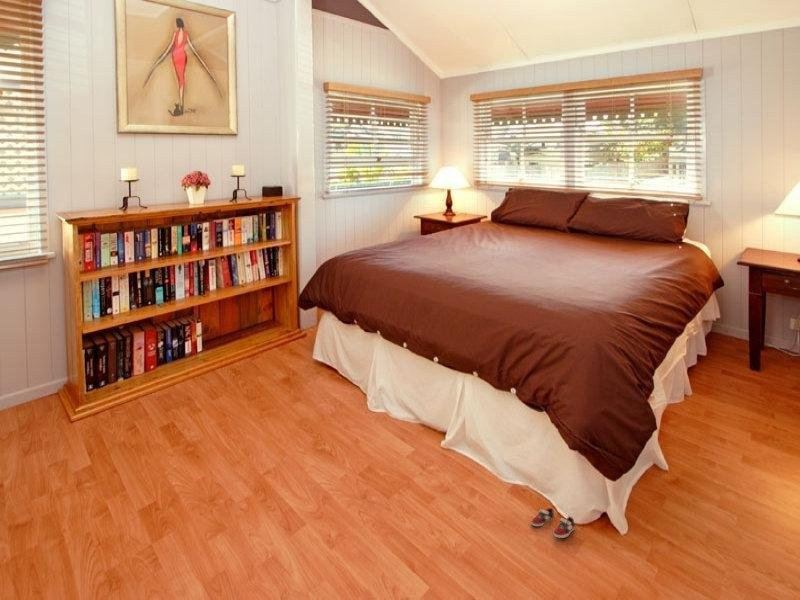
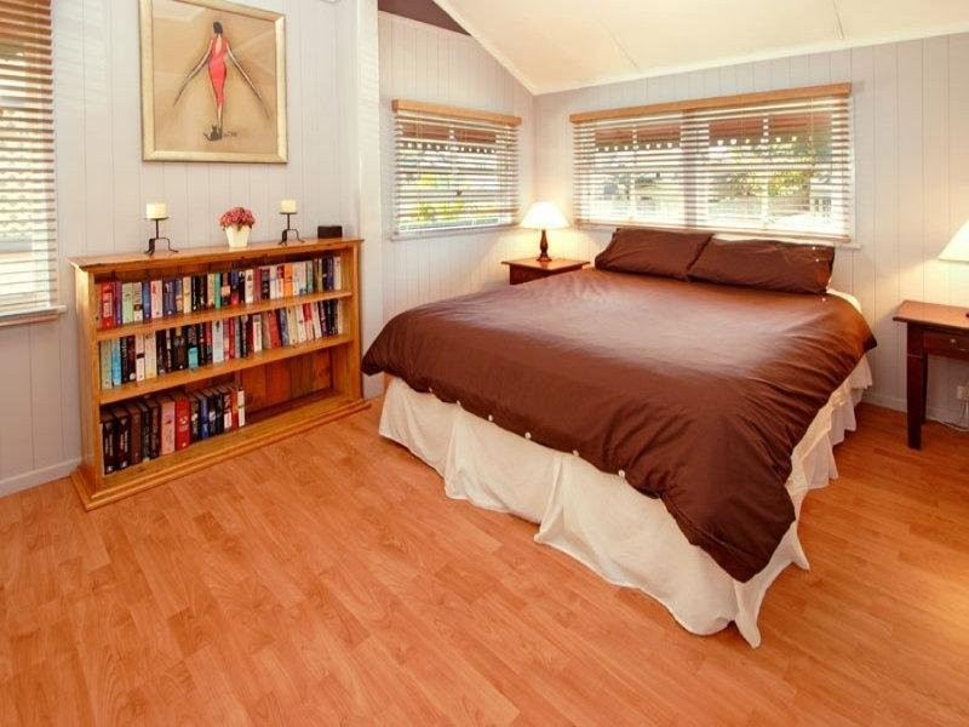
- sneaker [530,507,576,539]
